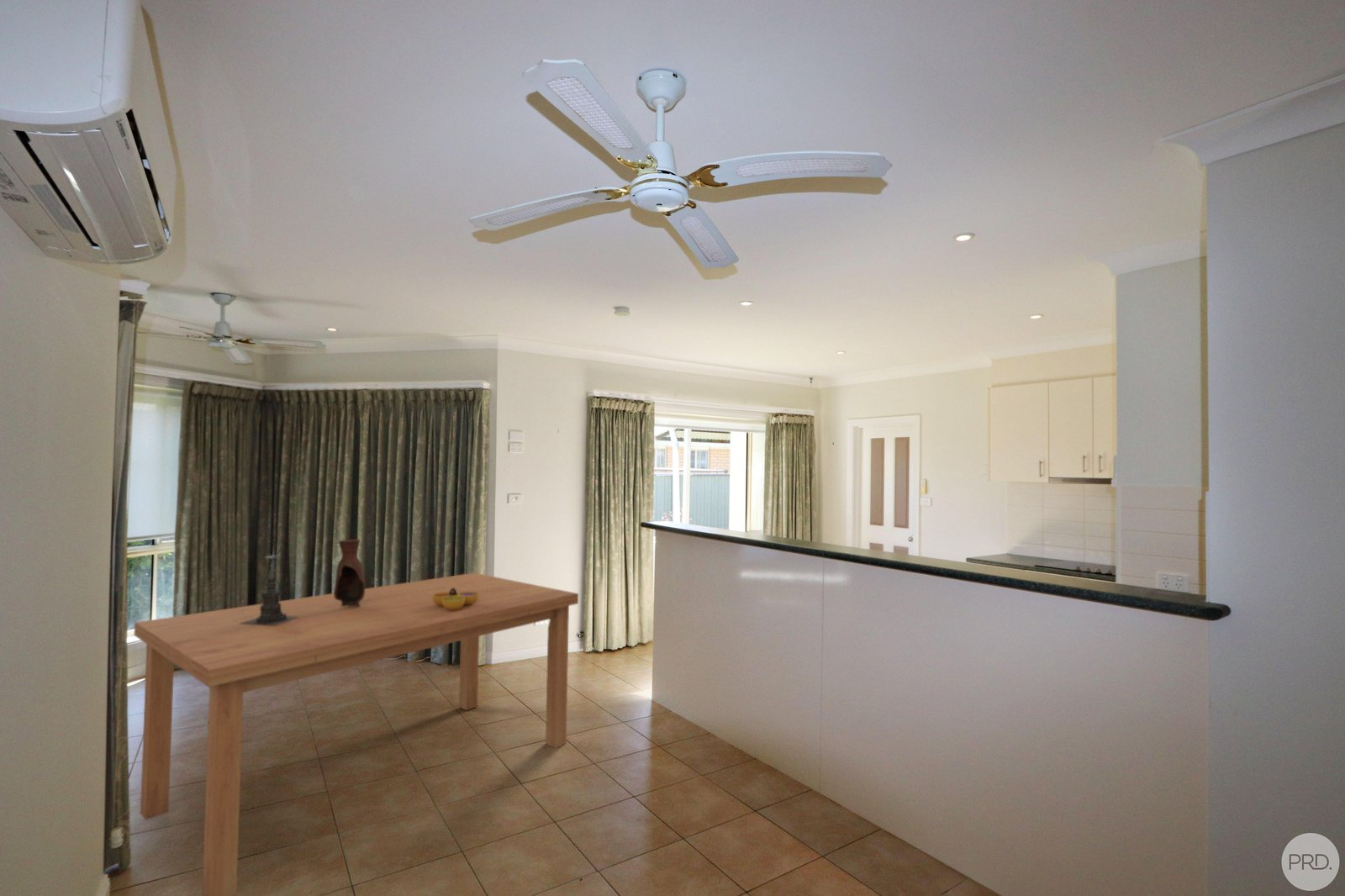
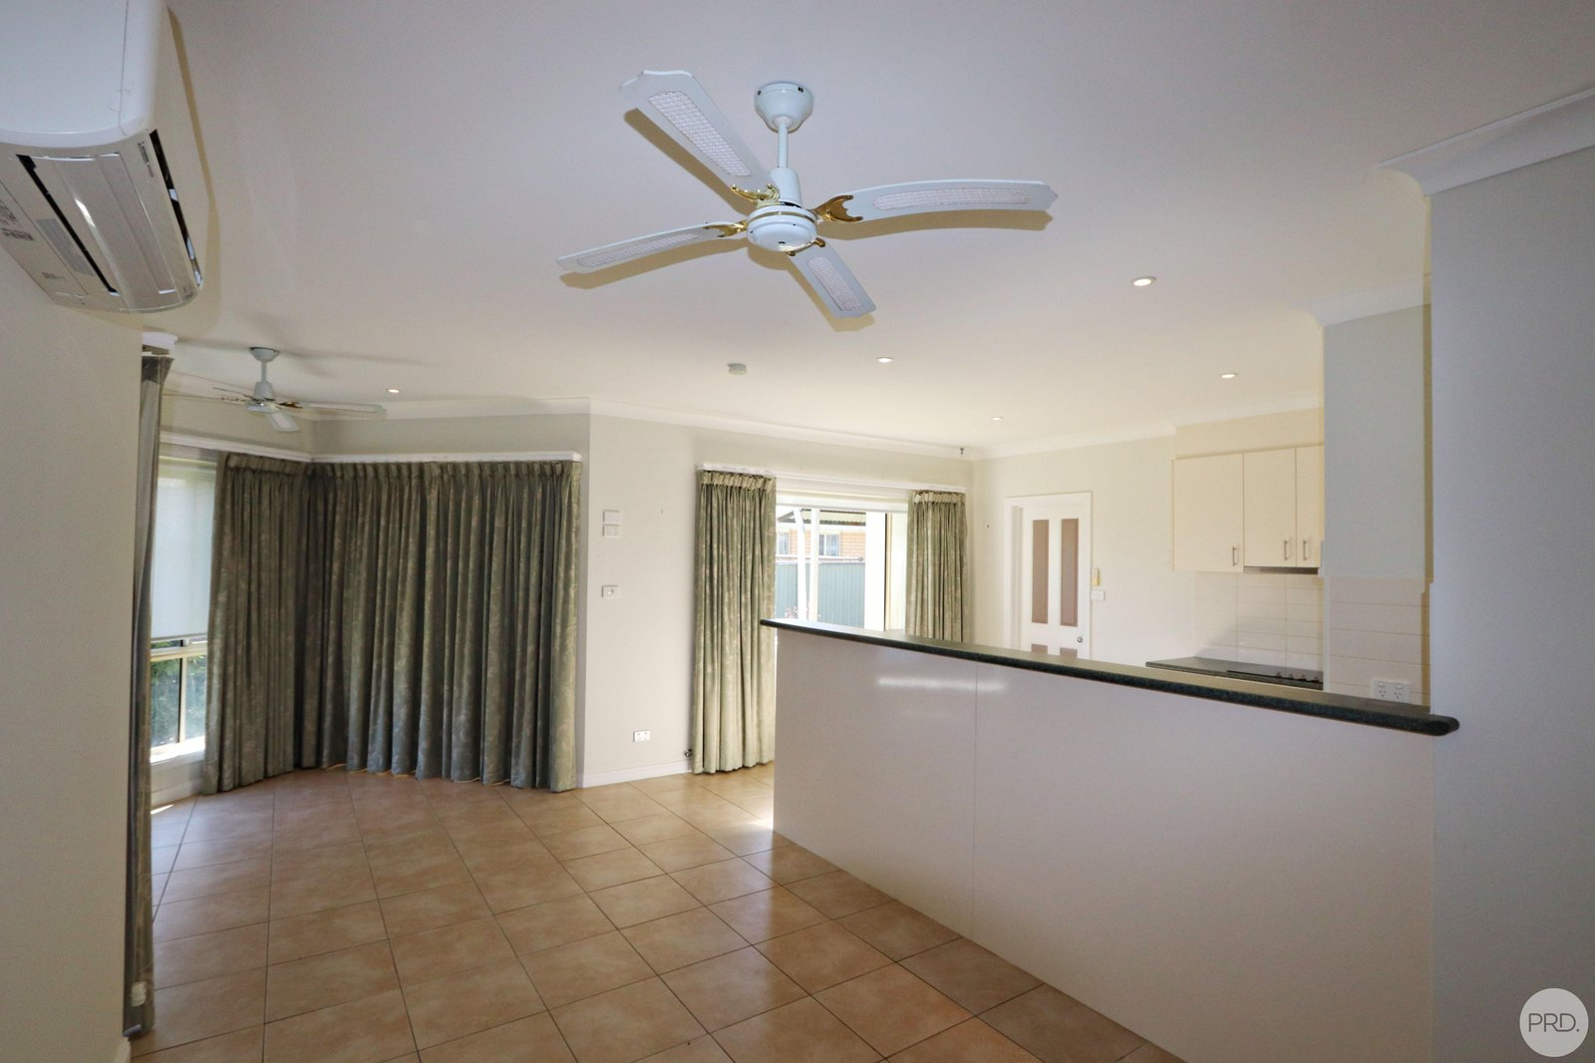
- vase [333,538,366,607]
- decorative bowl [432,588,479,610]
- candle holder [240,545,300,625]
- dining table [133,572,579,896]
